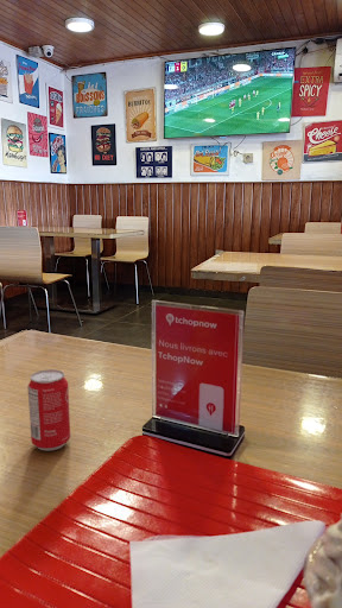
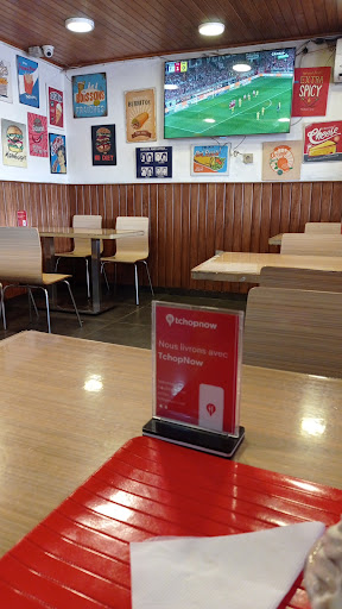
- beverage can [26,368,71,452]
